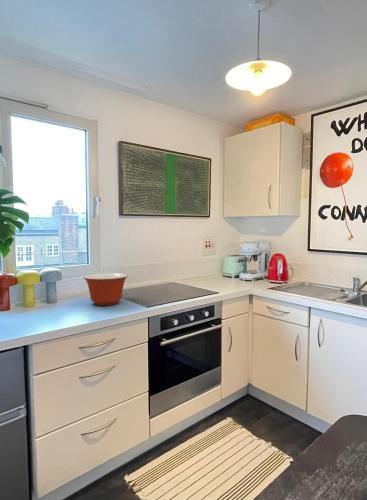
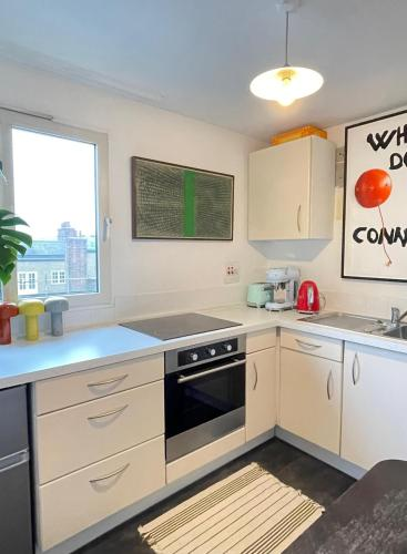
- mixing bowl [82,272,129,306]
